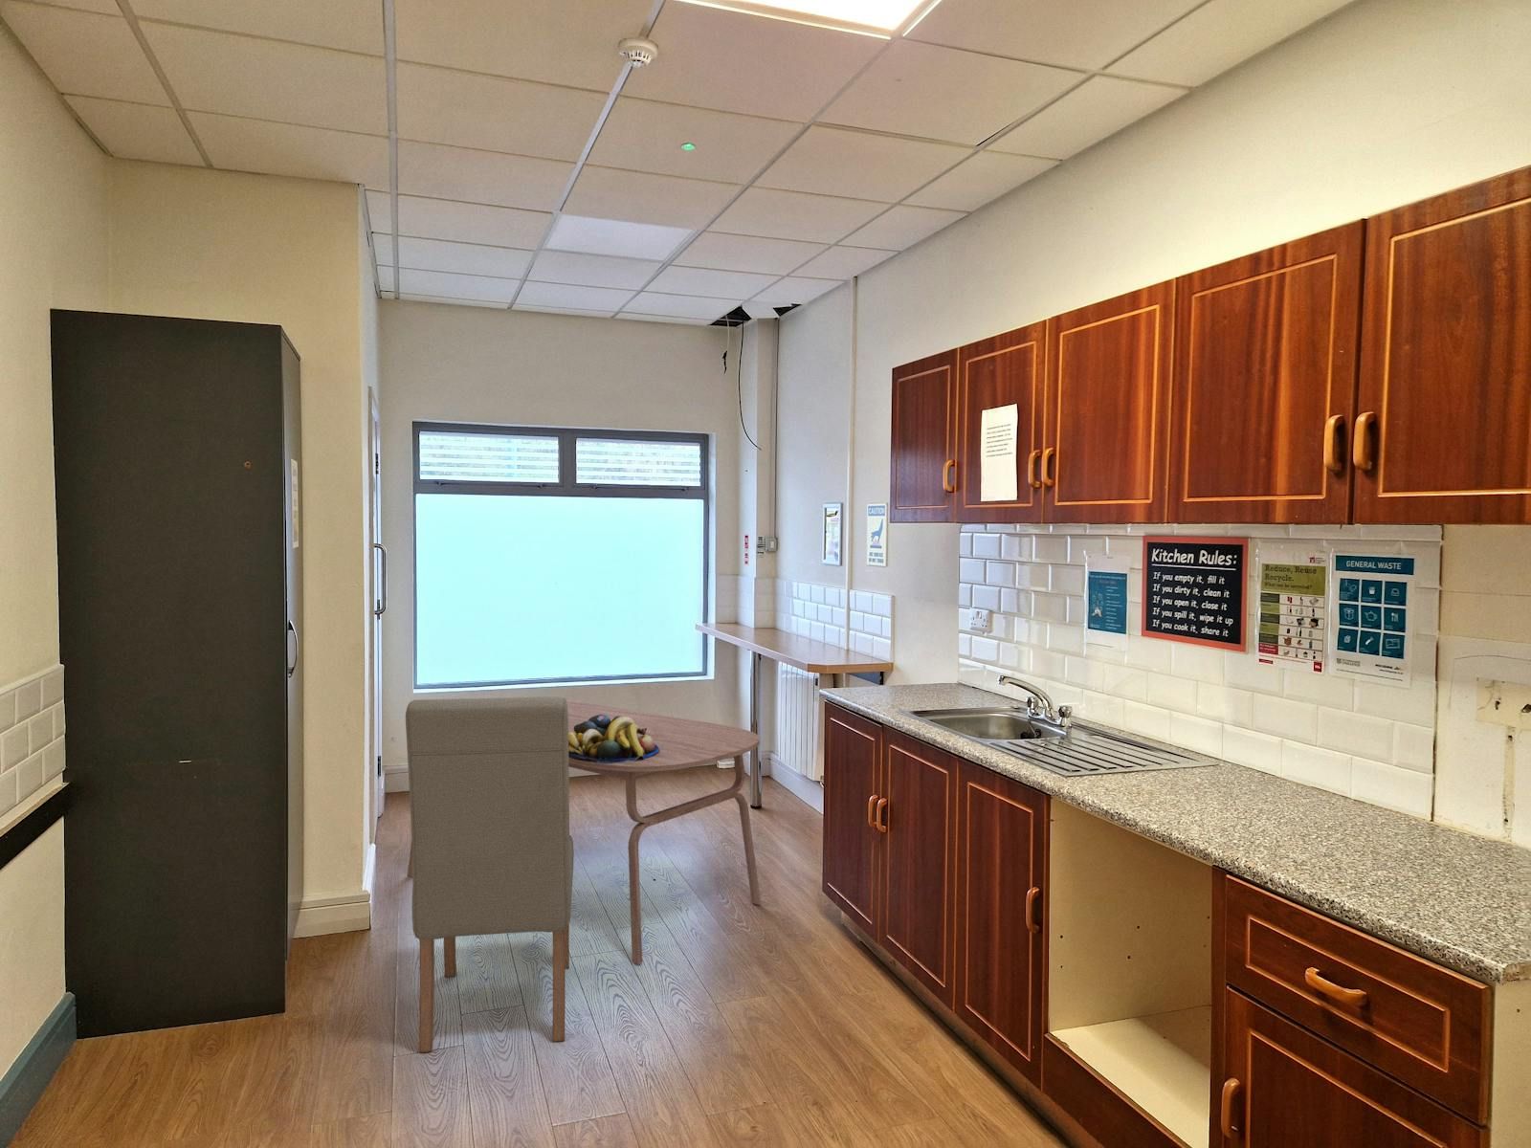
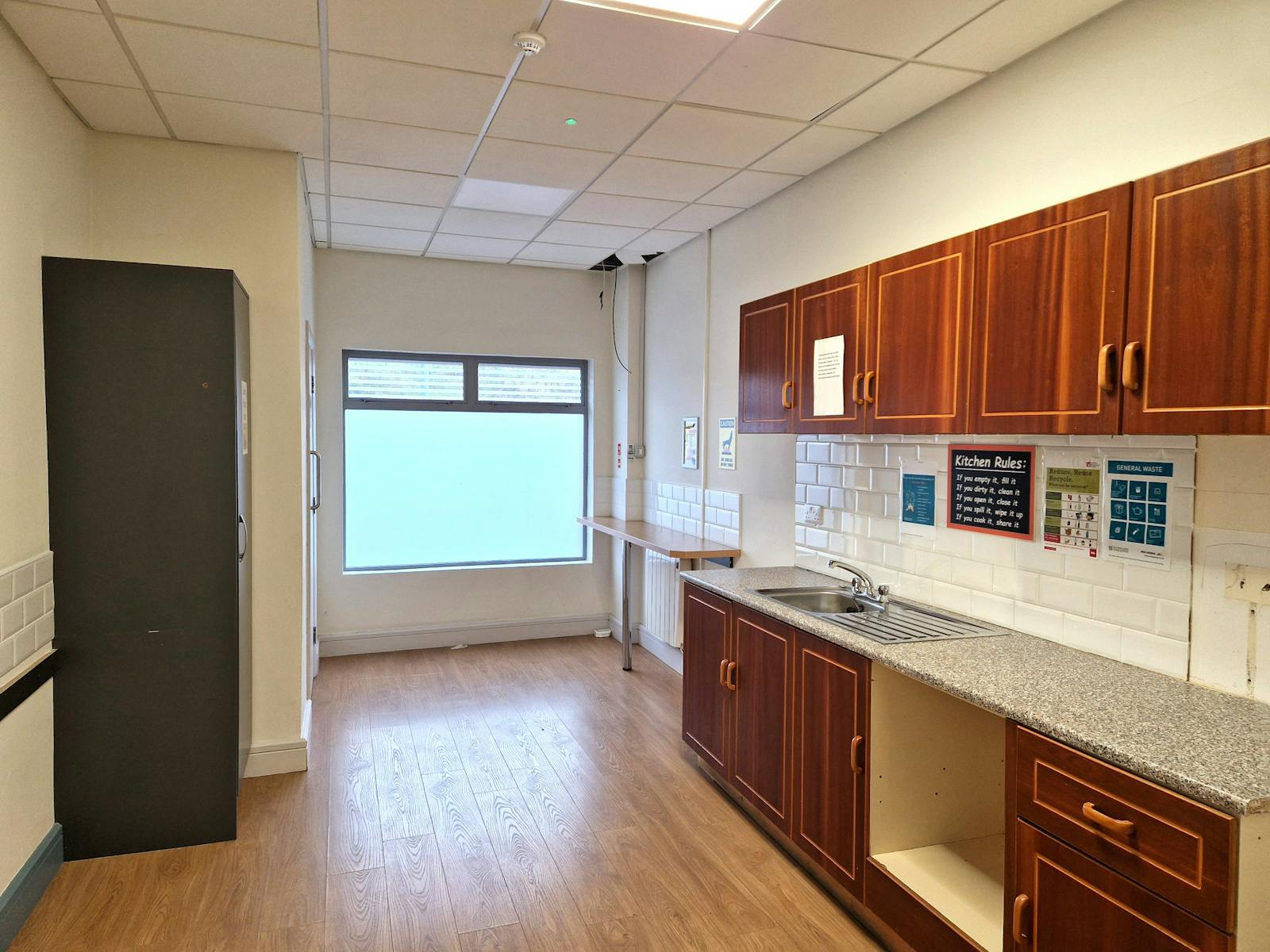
- fruit bowl [568,715,659,763]
- chair [405,696,575,1053]
- dining table [406,699,762,965]
